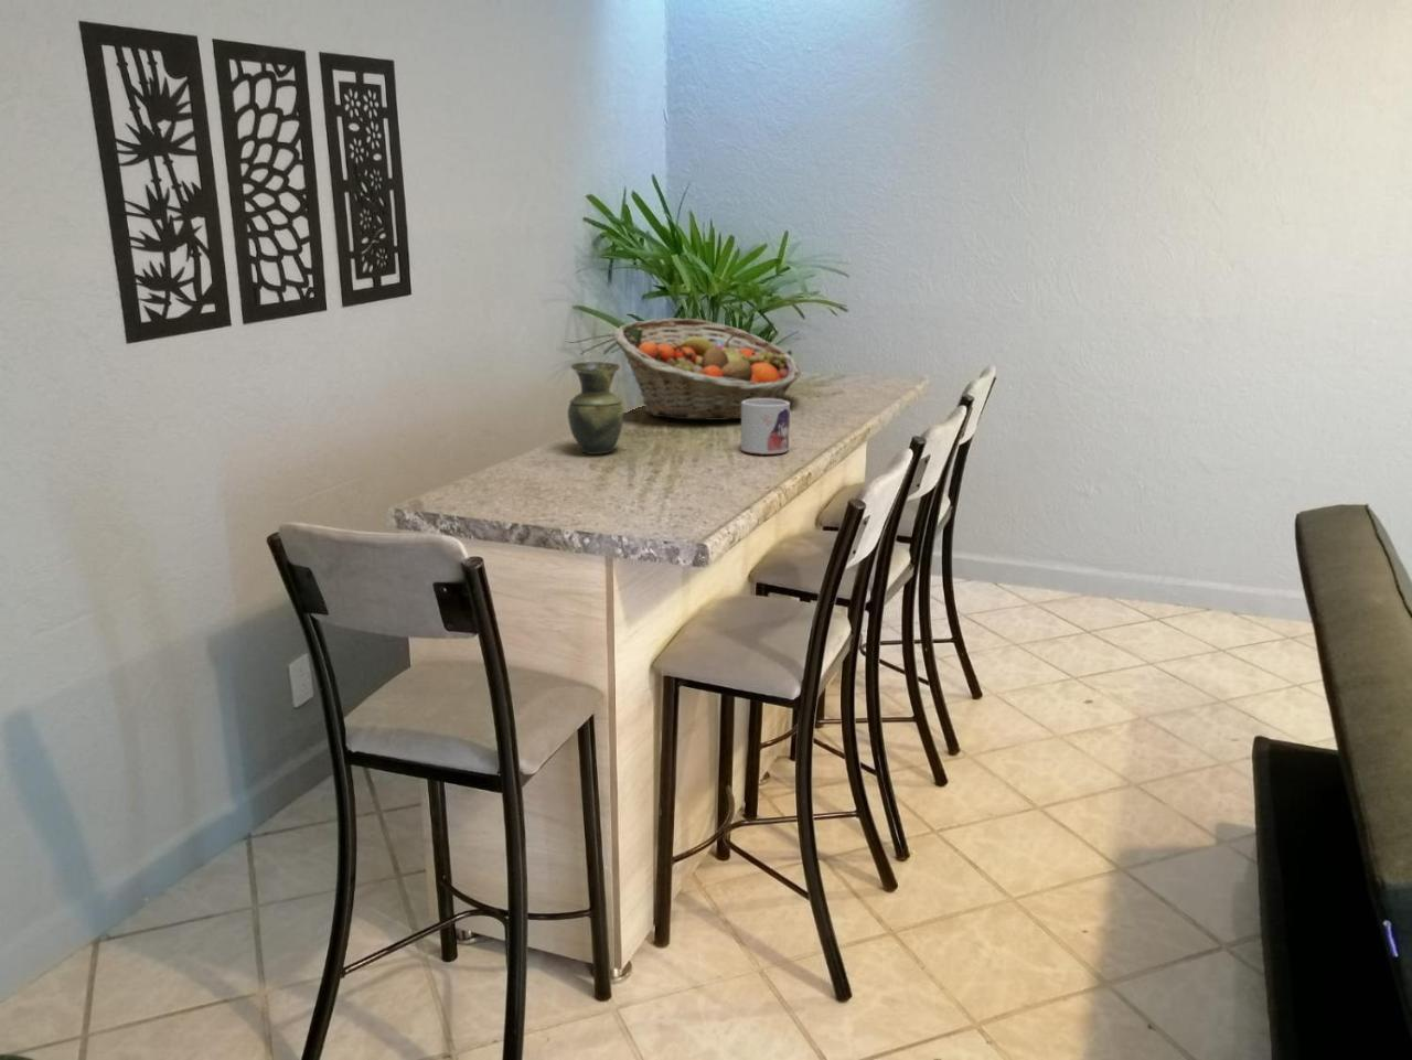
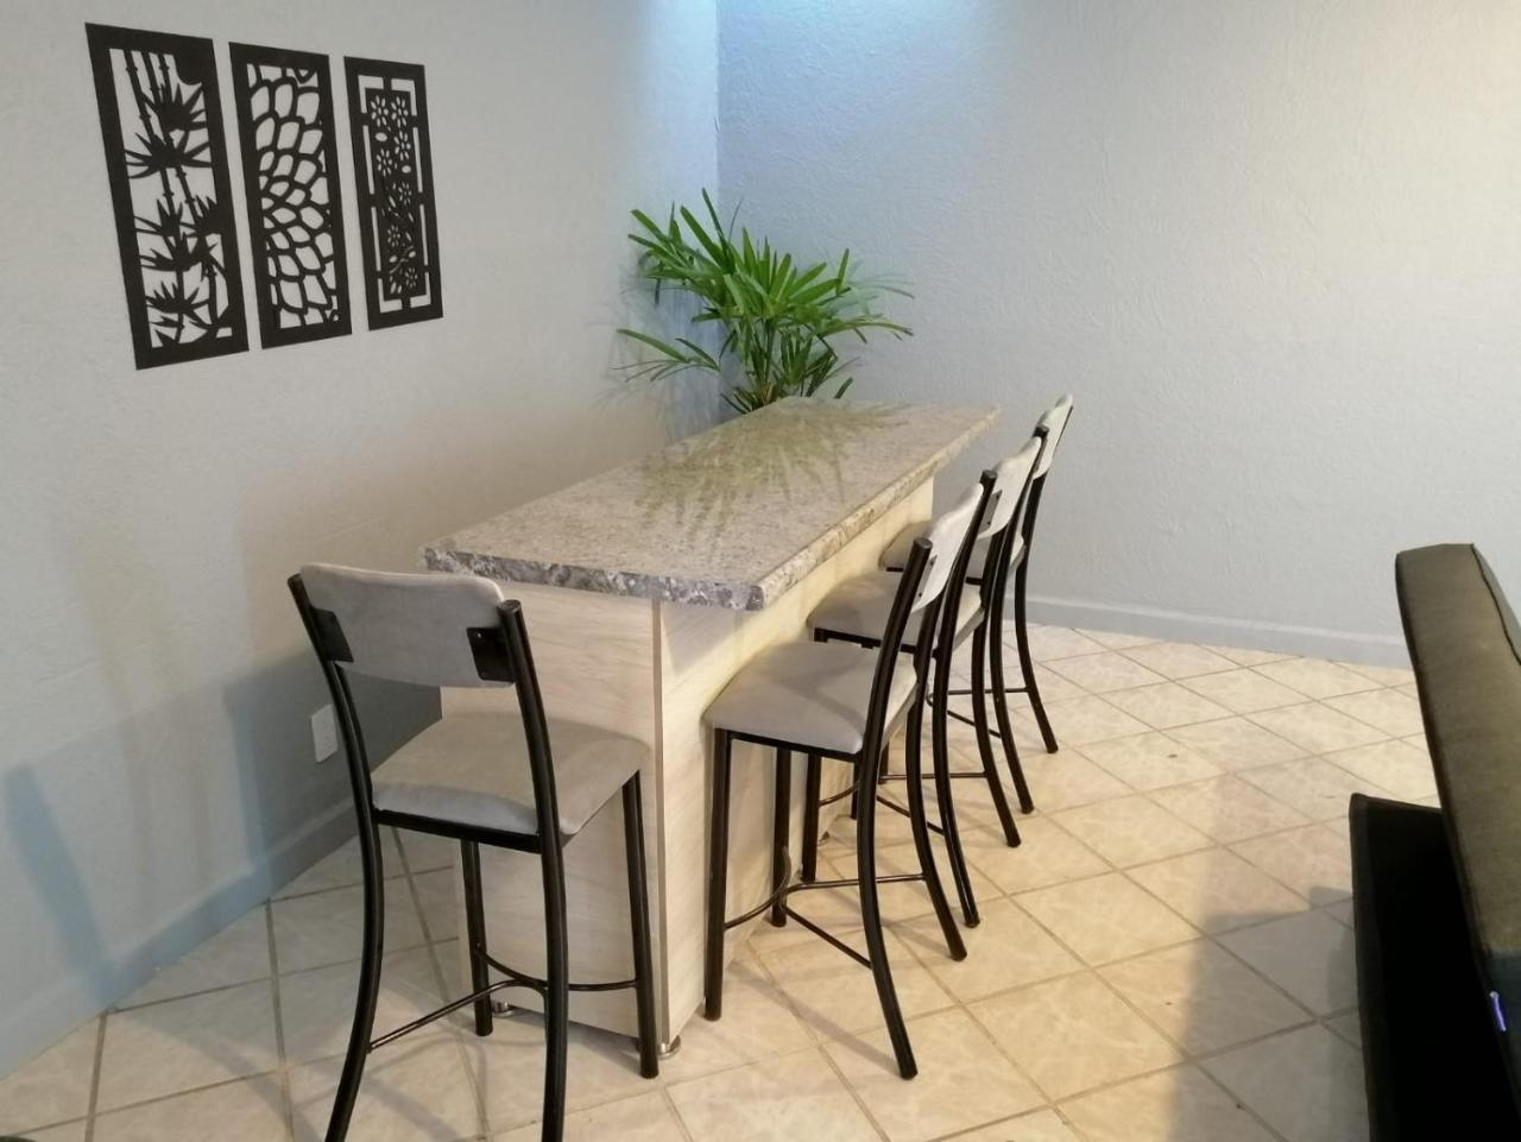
- fruit basket [614,316,802,421]
- mug [741,399,791,455]
- vase [567,361,625,454]
